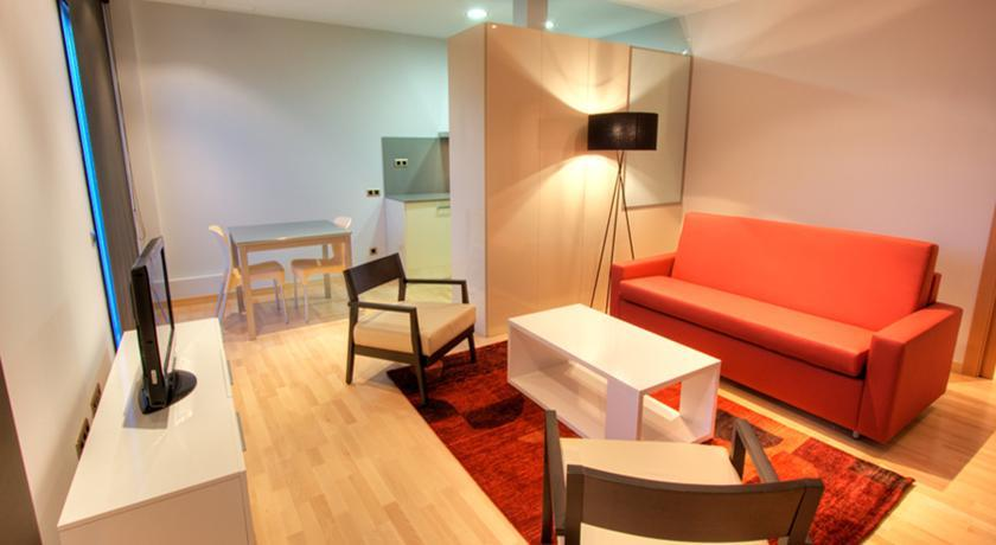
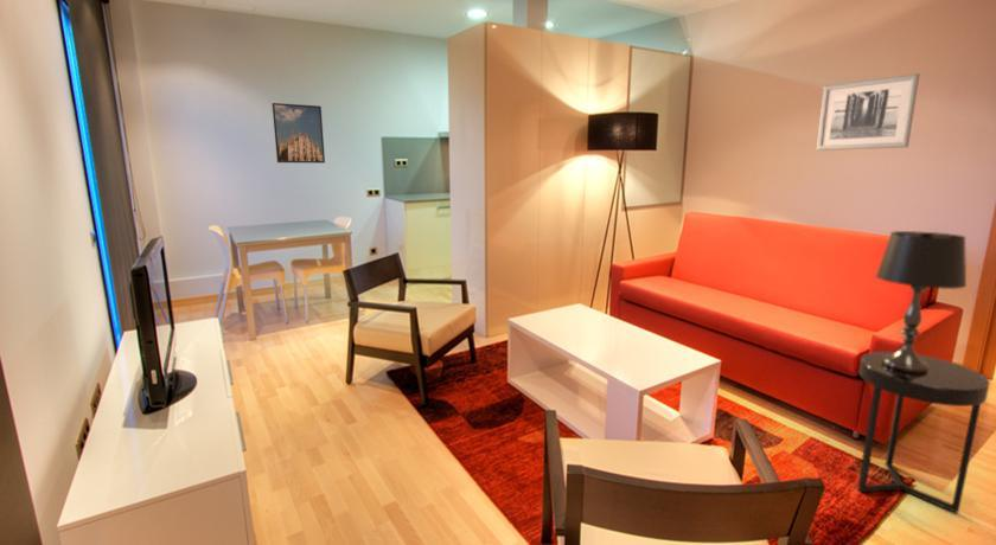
+ side table [856,351,991,514]
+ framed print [270,102,326,165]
+ table lamp [874,230,968,373]
+ wall art [815,72,921,152]
